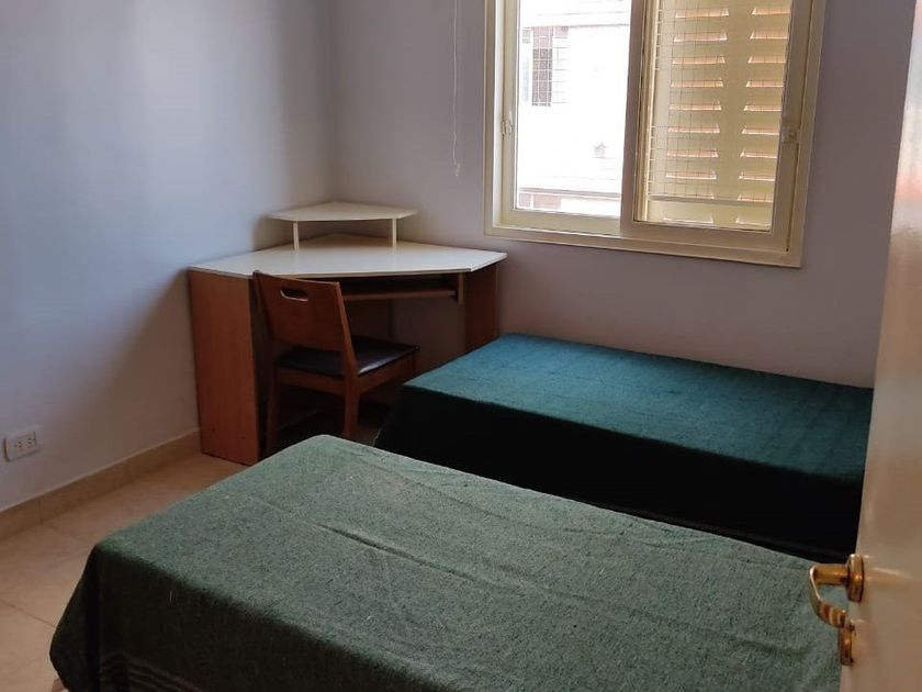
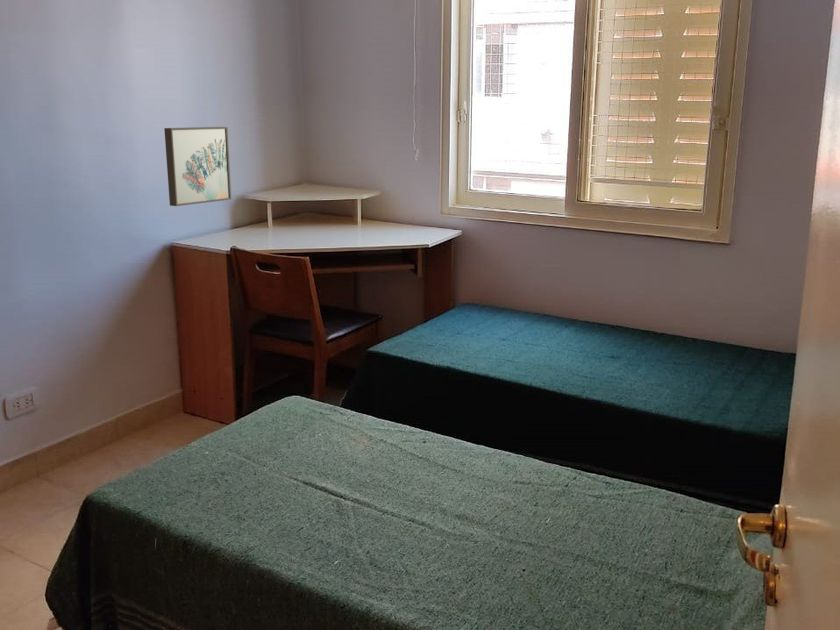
+ wall art [163,126,232,207]
